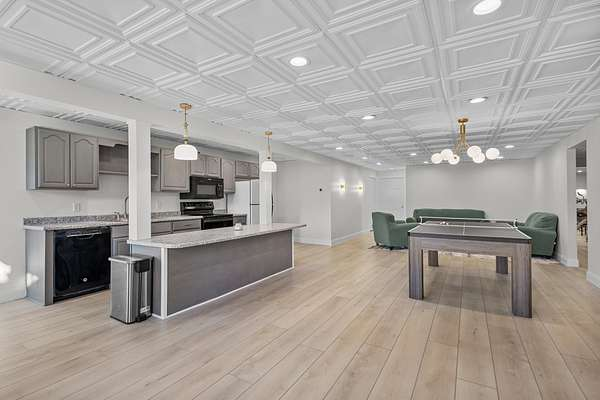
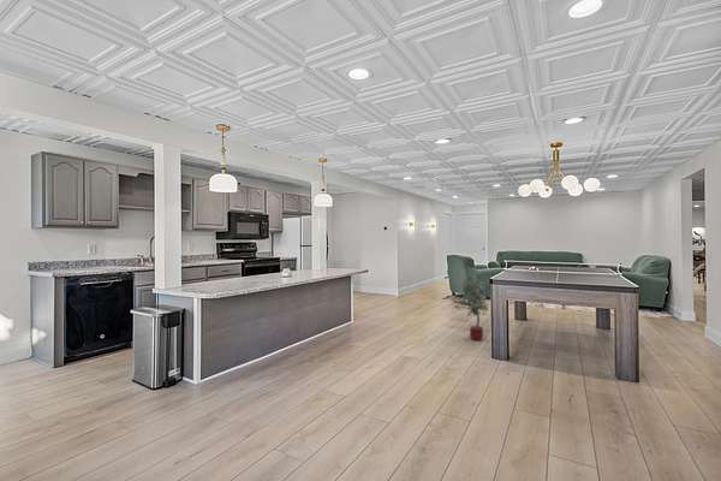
+ potted tree [452,274,489,342]
